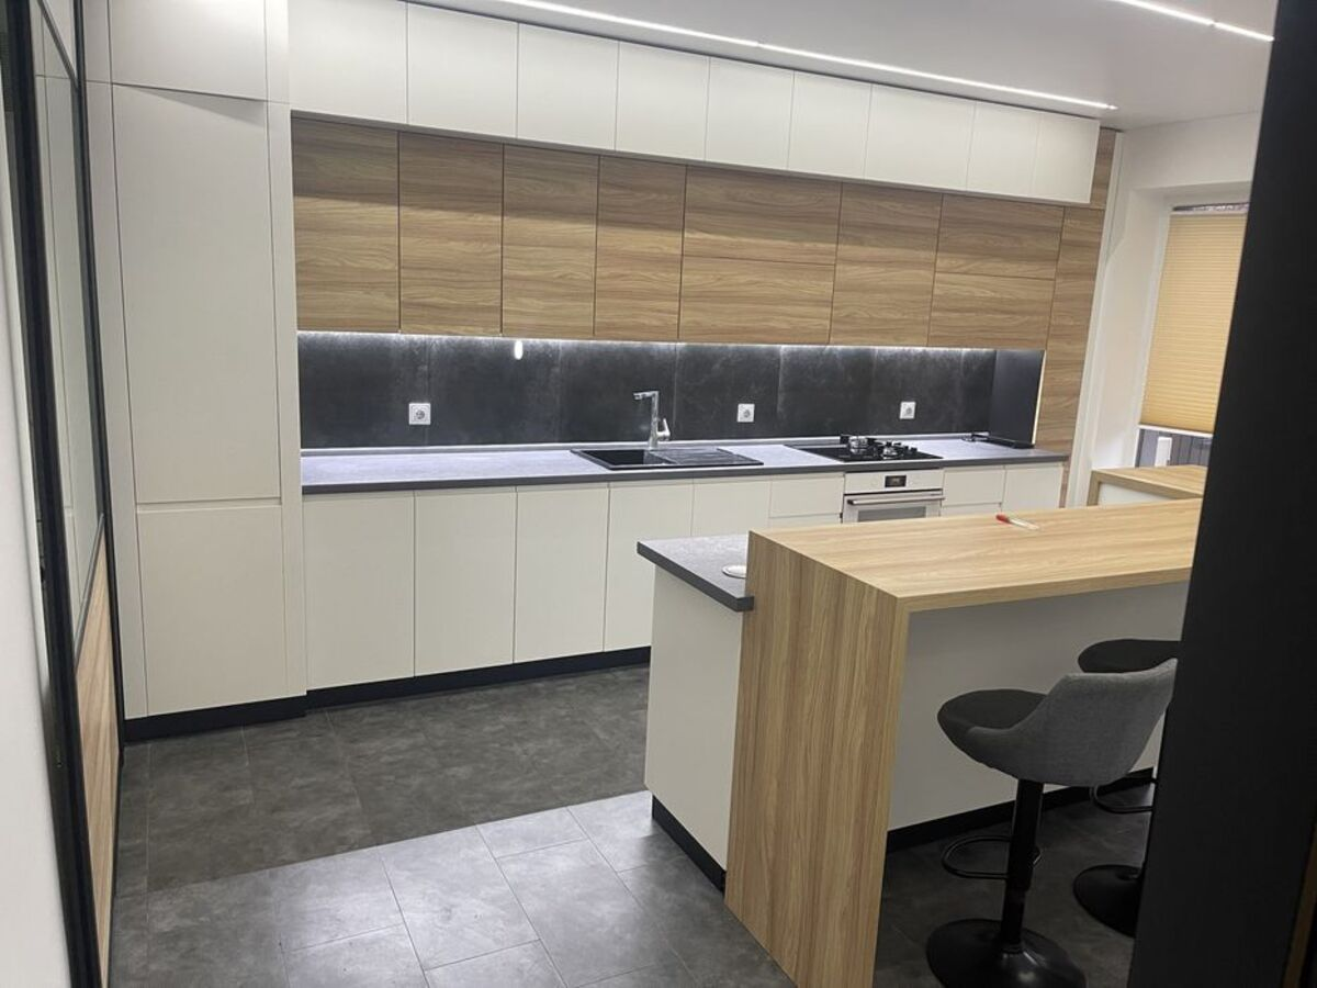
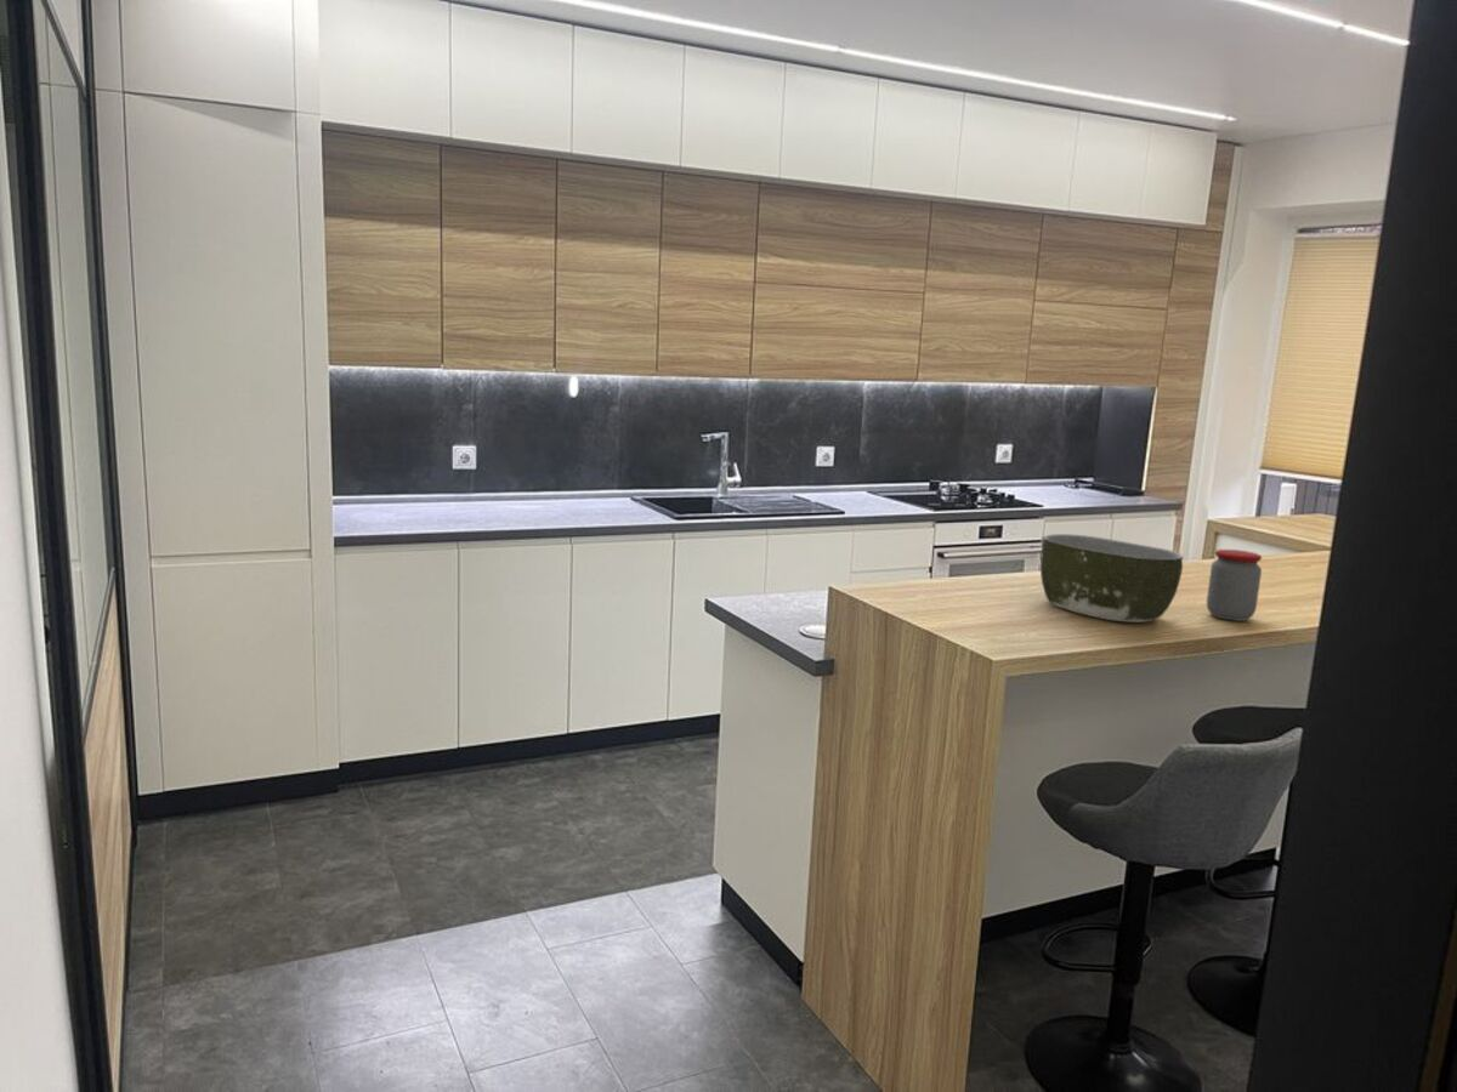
+ bowl [1039,533,1184,624]
+ jar [1206,548,1263,622]
